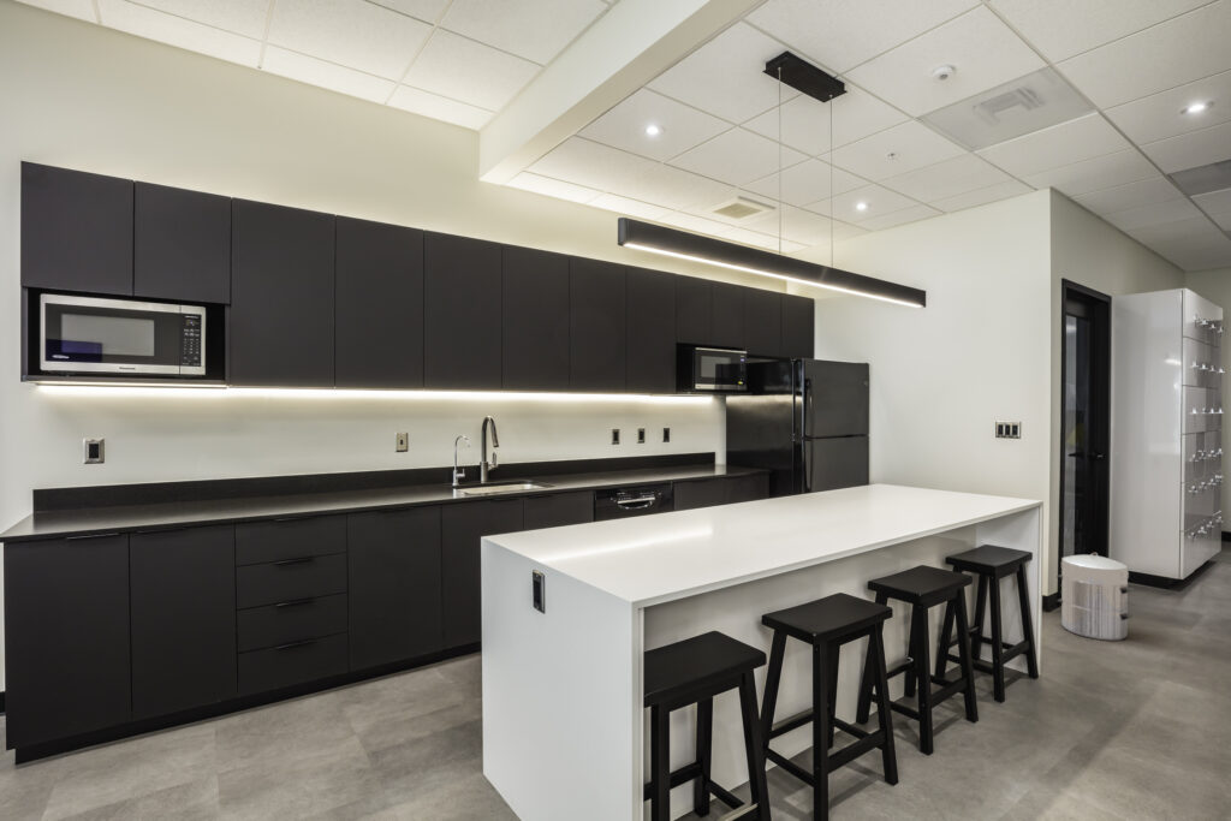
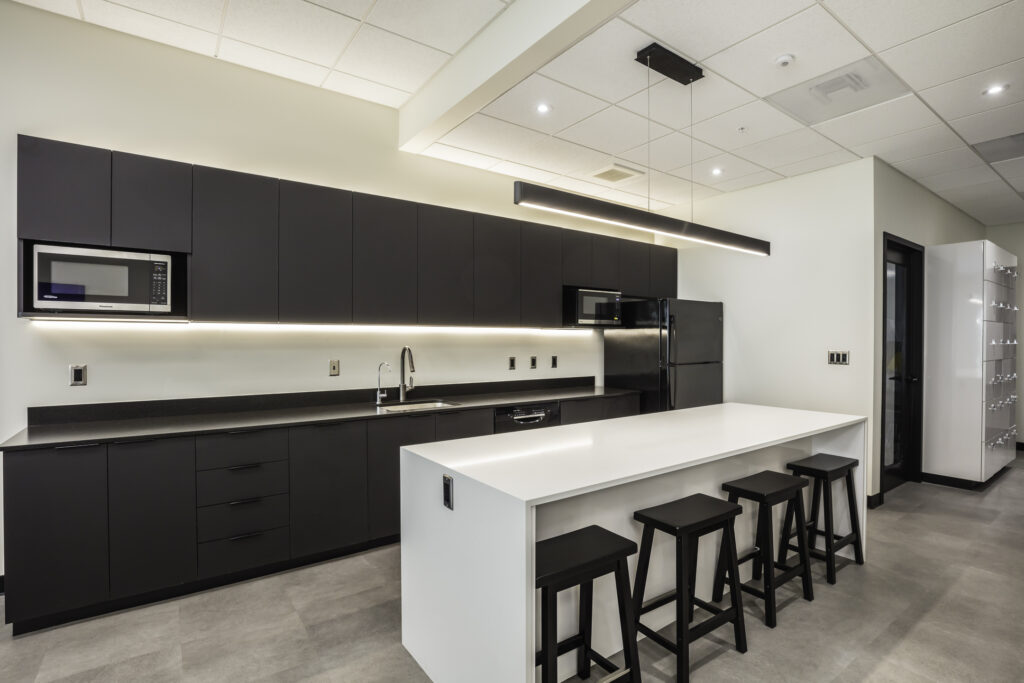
- waste bin [1055,552,1135,642]
